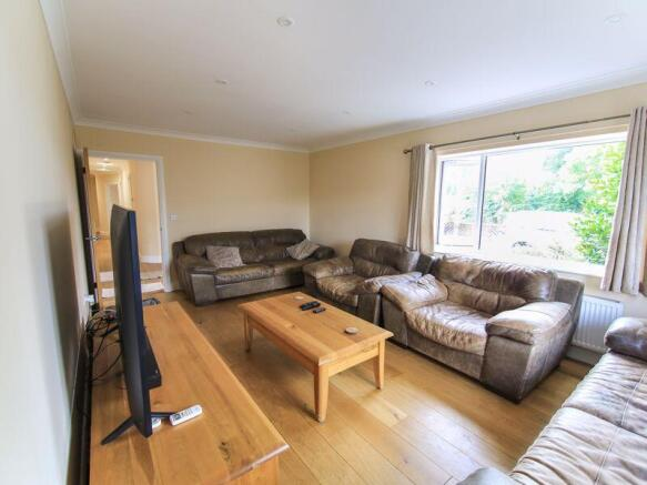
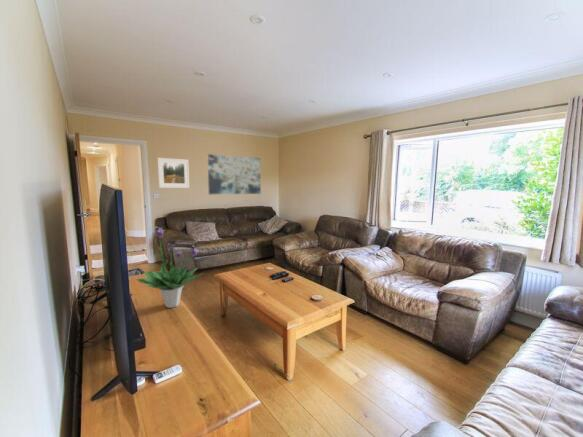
+ potted plant [135,226,205,309]
+ wall art [207,153,262,195]
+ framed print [157,157,190,189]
